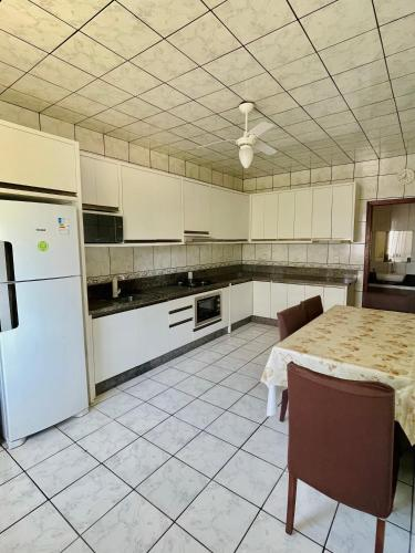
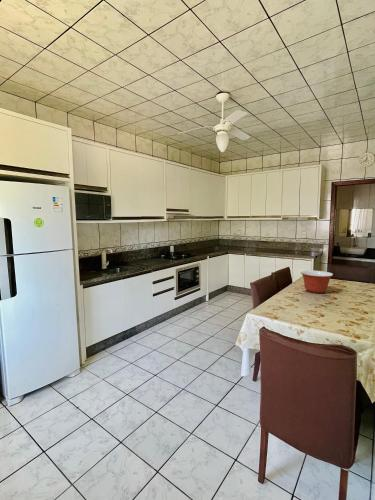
+ mixing bowl [300,269,334,294]
